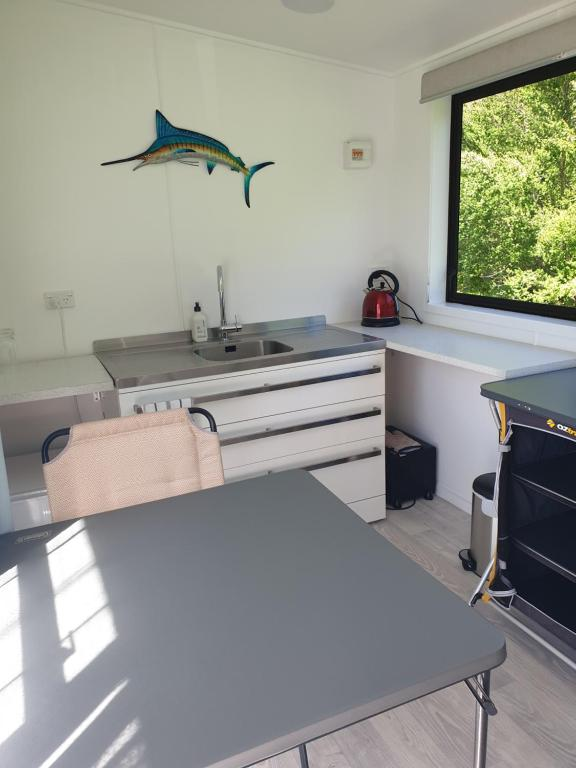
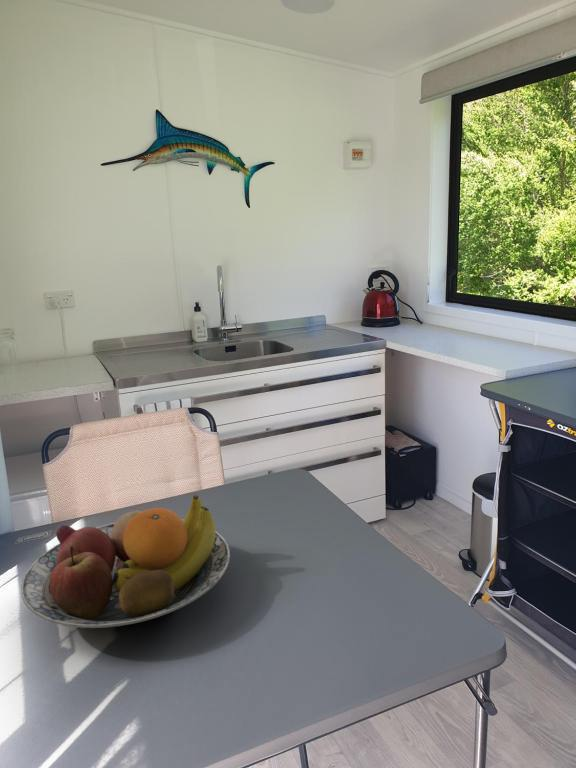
+ fruit bowl [20,494,231,629]
